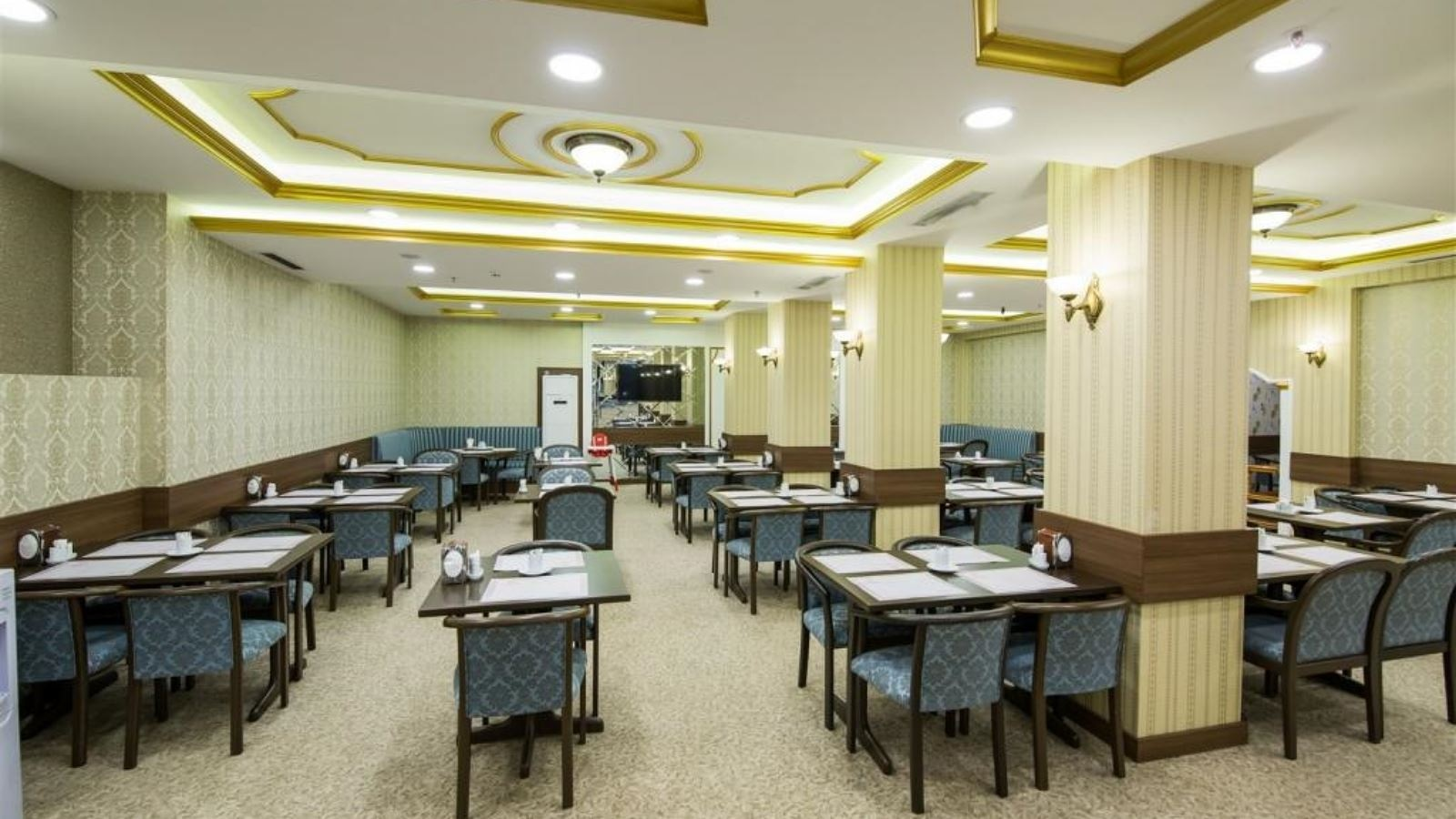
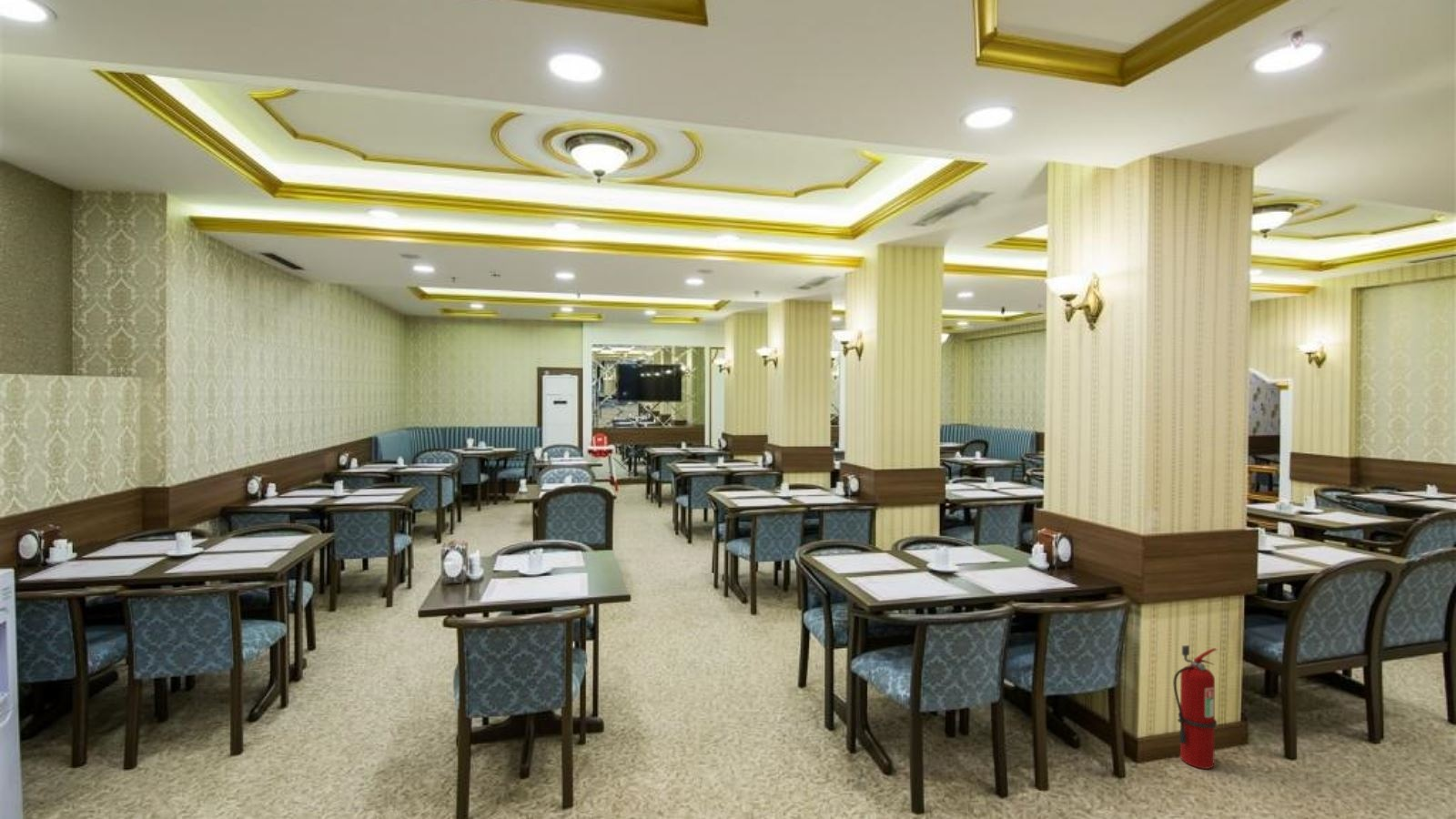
+ fire extinguisher [1172,644,1218,770]
